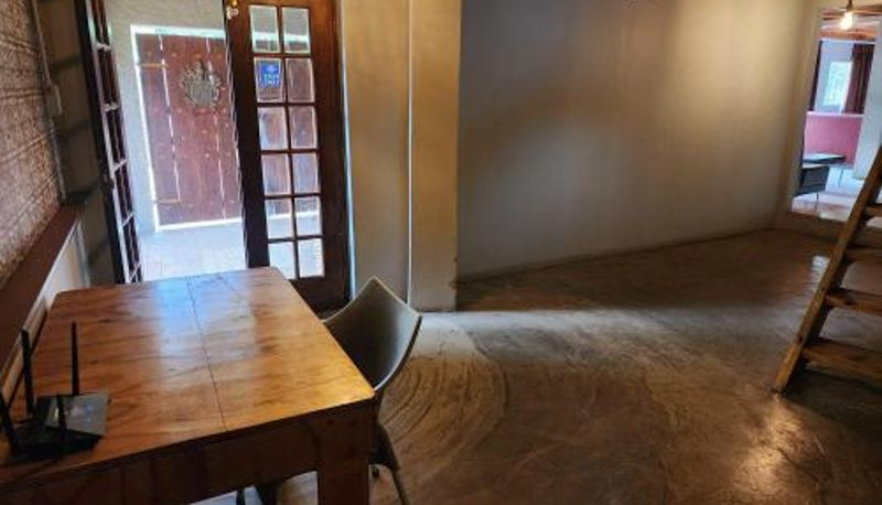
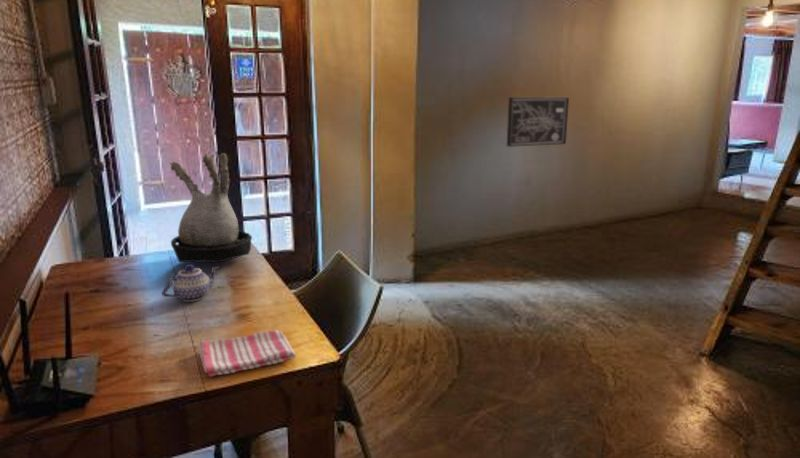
+ dish towel [198,329,297,378]
+ plant [168,152,253,263]
+ teapot [161,263,220,303]
+ wall art [506,96,570,148]
